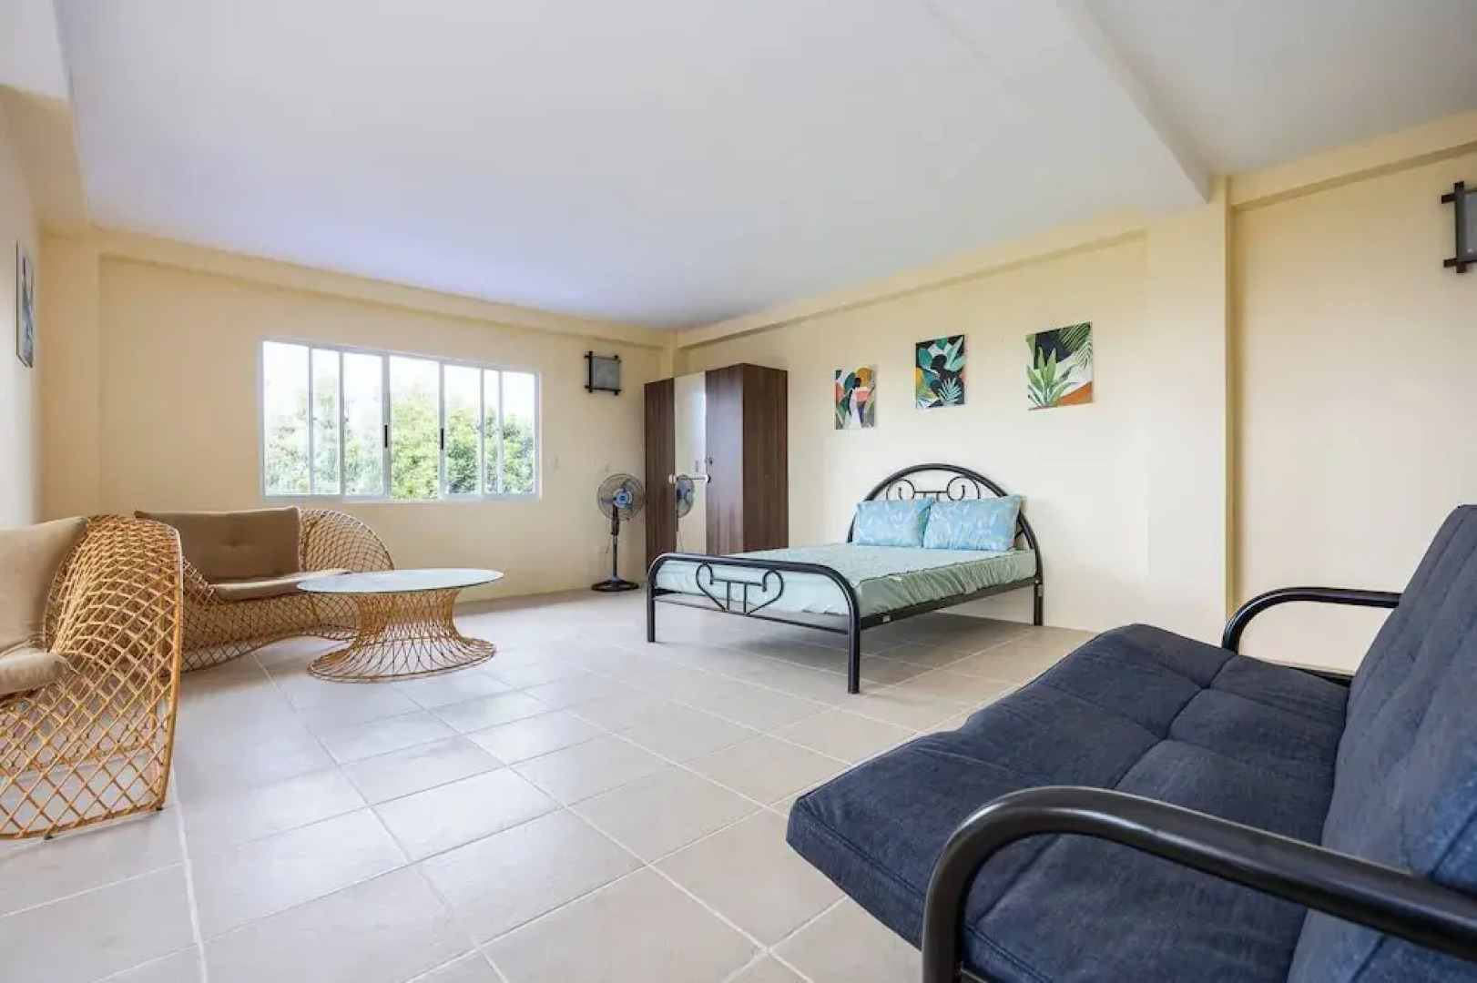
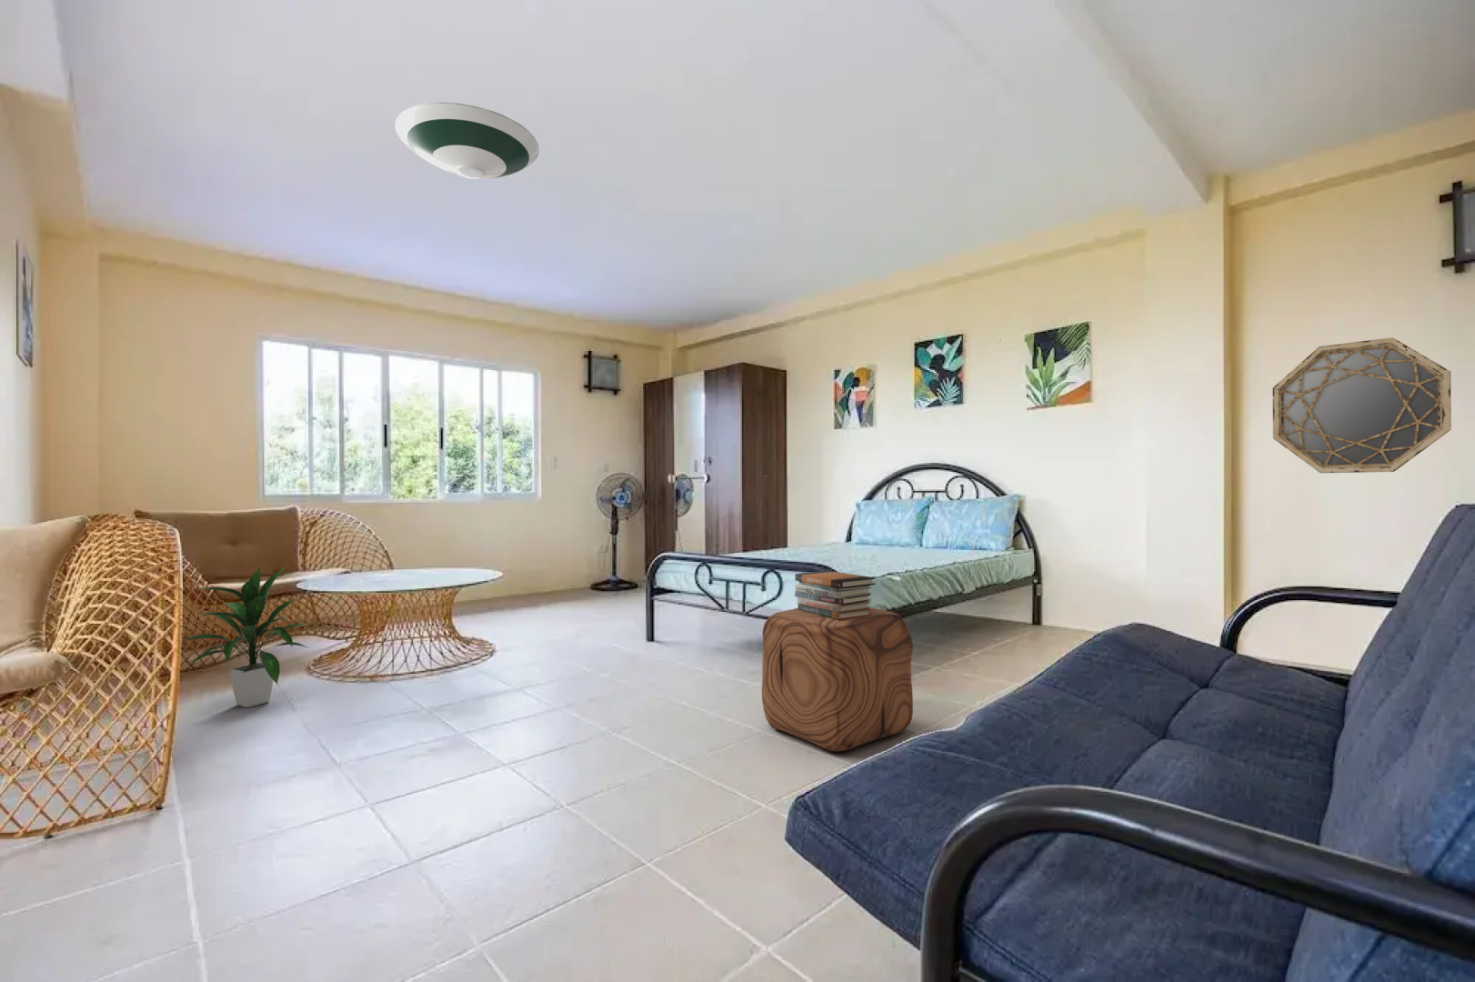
+ home mirror [1271,336,1452,473]
+ book stack [793,570,876,620]
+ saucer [393,102,540,180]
+ indoor plant [181,563,310,708]
+ ottoman [762,607,914,753]
